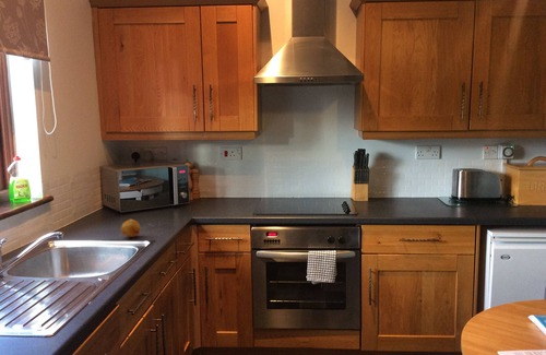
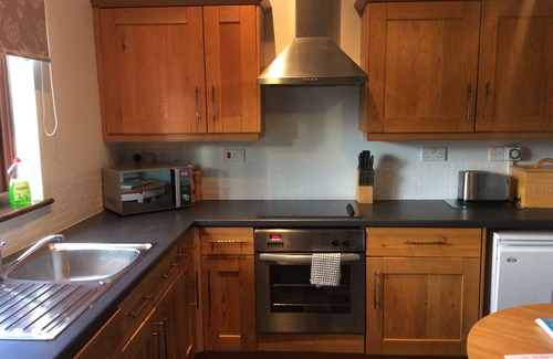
- fruit [120,218,142,238]
